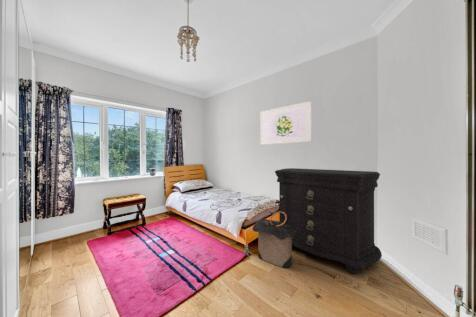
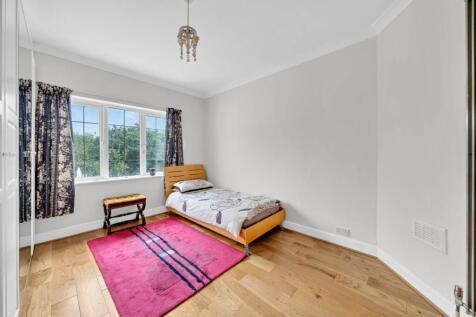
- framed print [259,100,313,146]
- laundry hamper [251,211,296,269]
- dresser [274,167,383,275]
